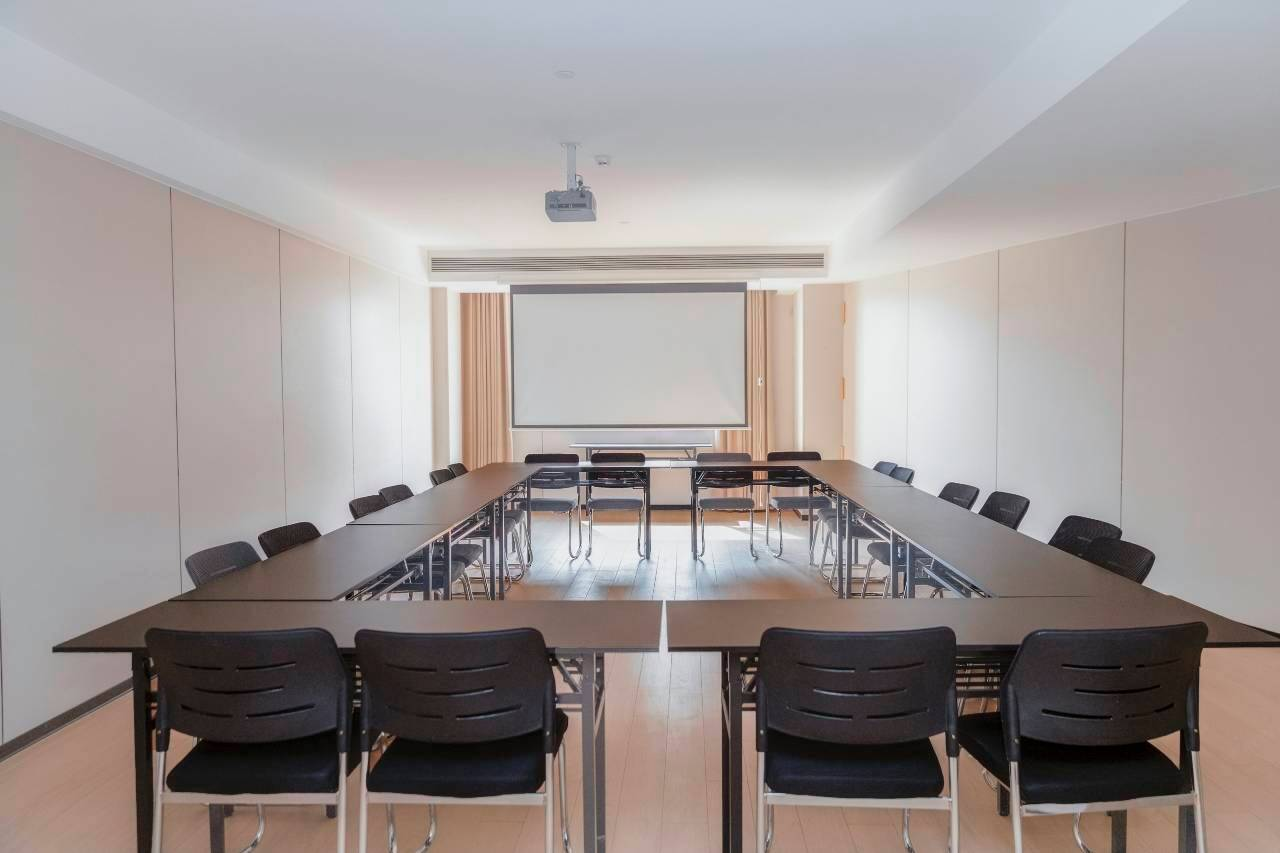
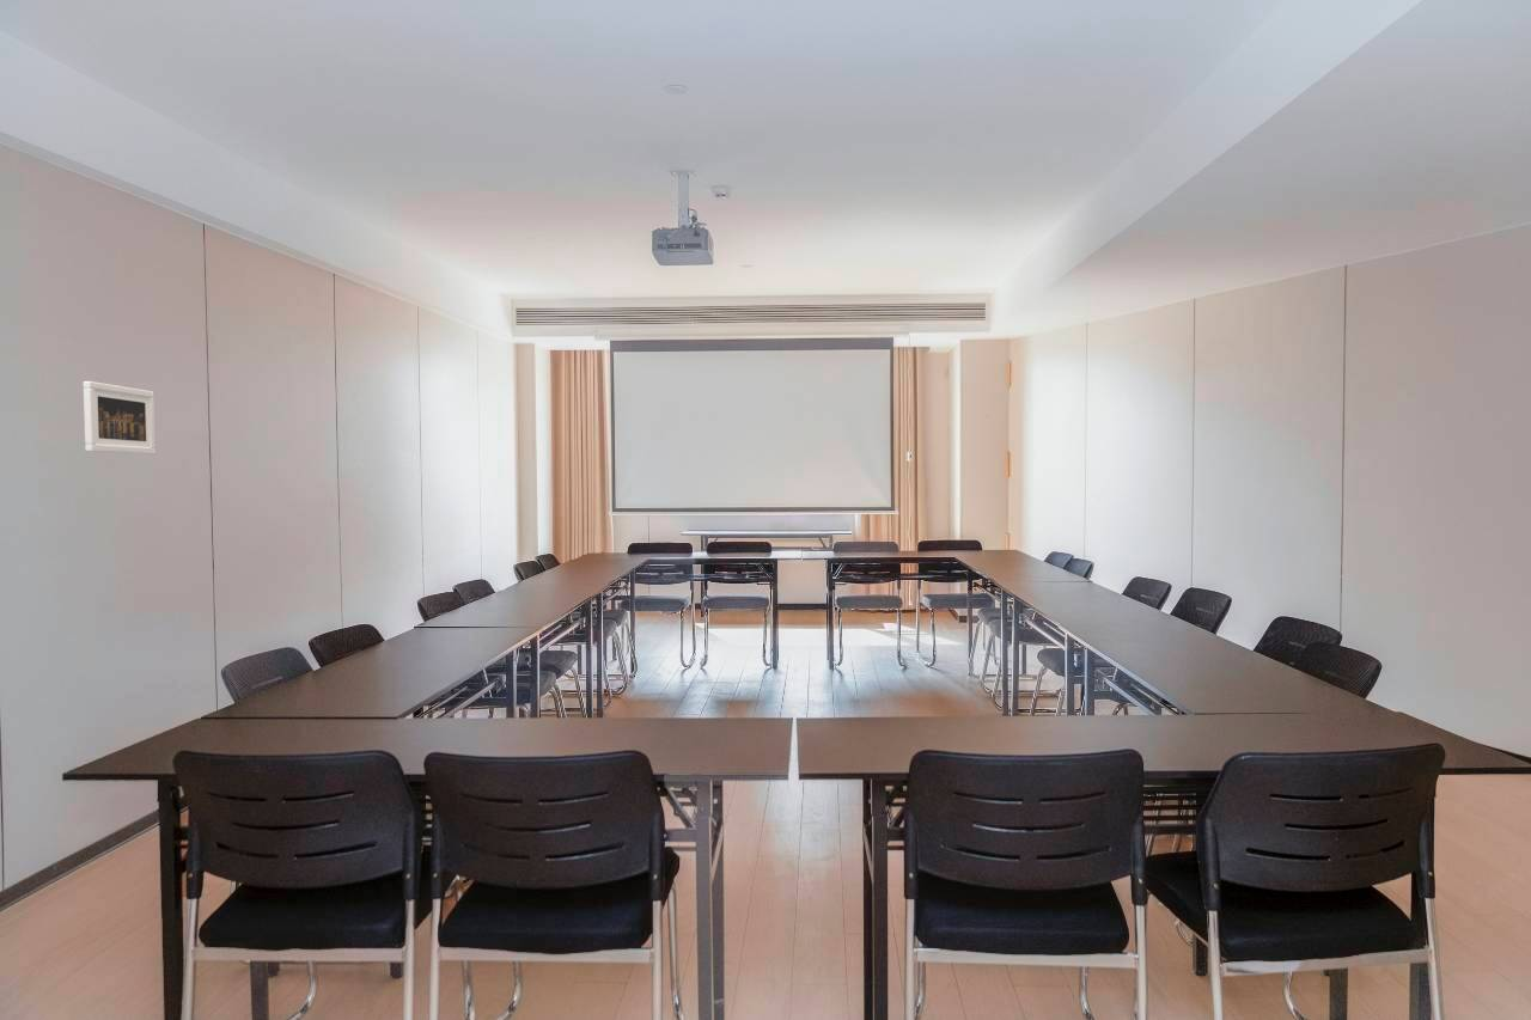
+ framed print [83,380,157,456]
